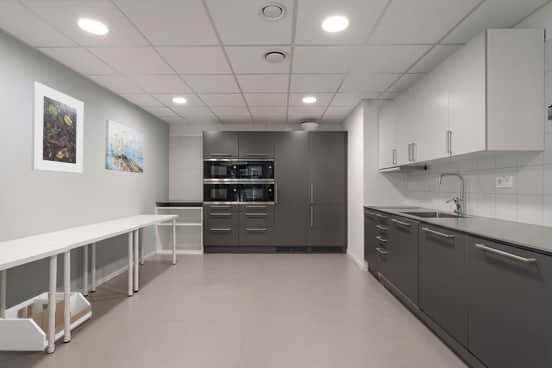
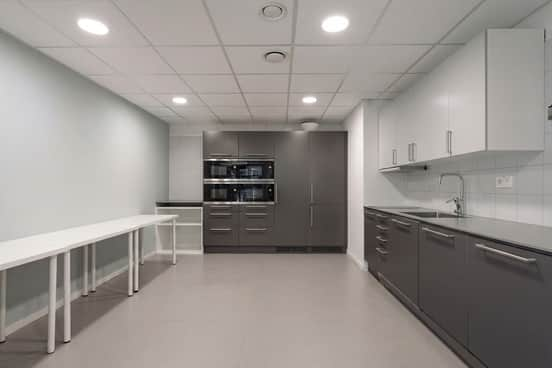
- wall art [104,119,144,174]
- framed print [31,80,84,174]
- storage bin [0,292,93,352]
